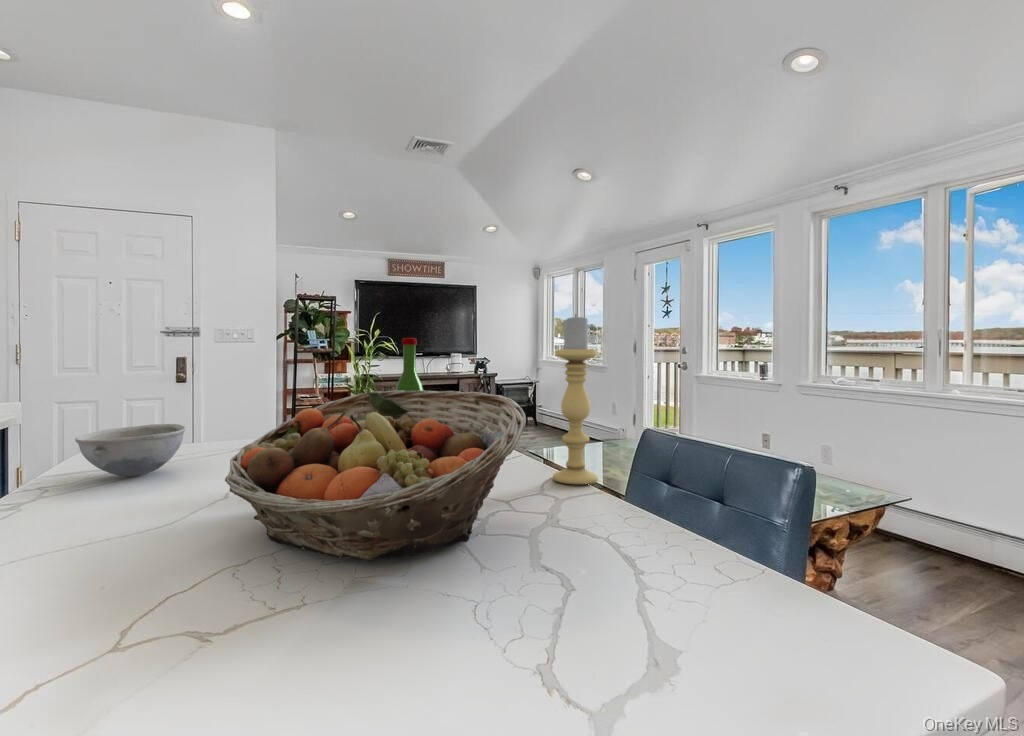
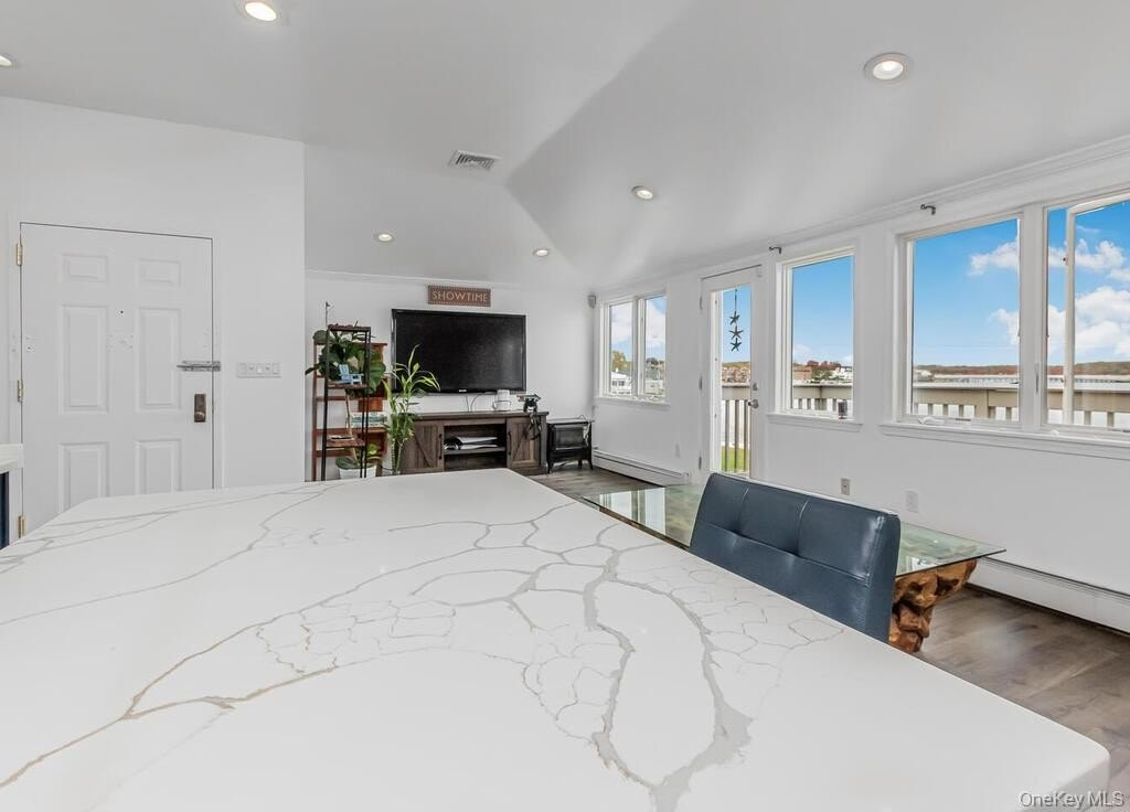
- wine bottle [395,337,424,391]
- fruit basket [224,389,527,561]
- candle holder [552,313,599,485]
- bowl [74,423,187,477]
